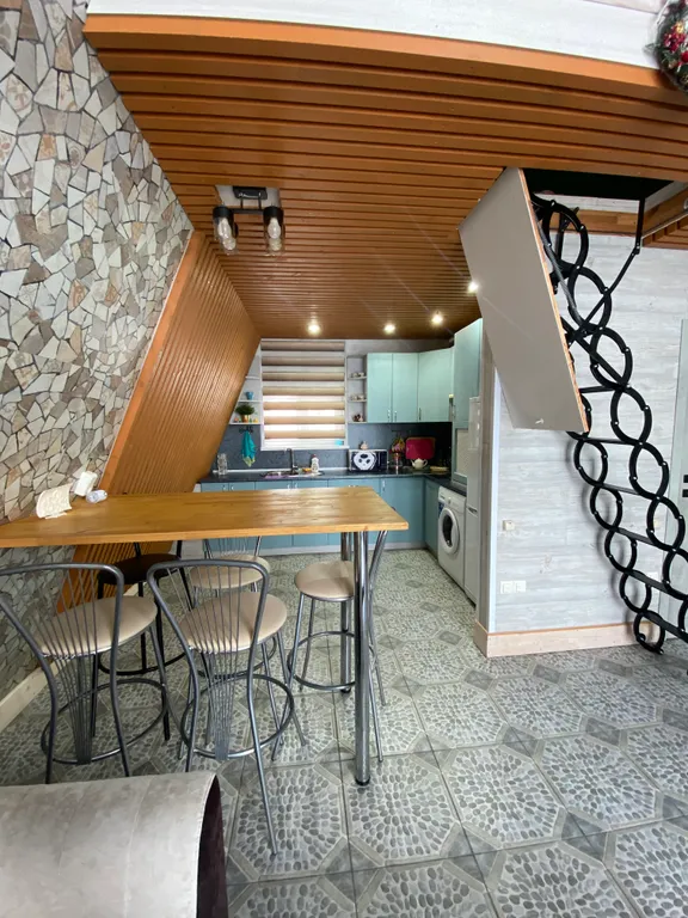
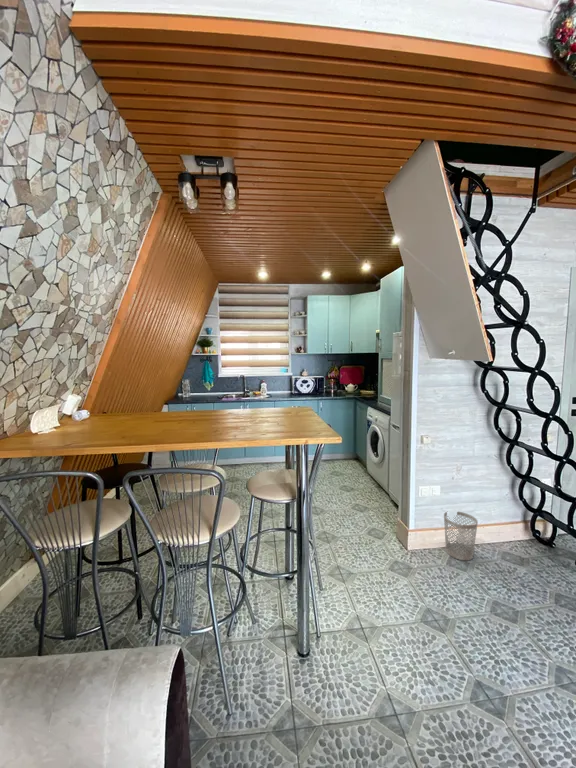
+ wastebasket [443,510,479,561]
